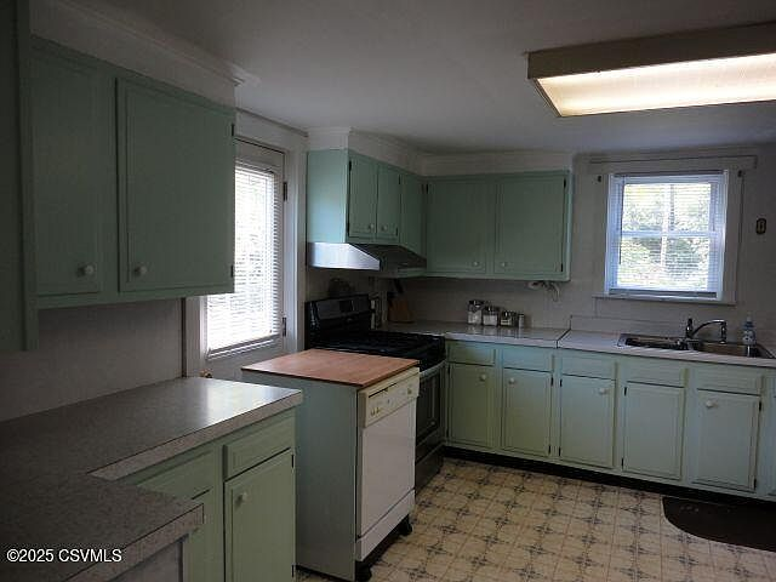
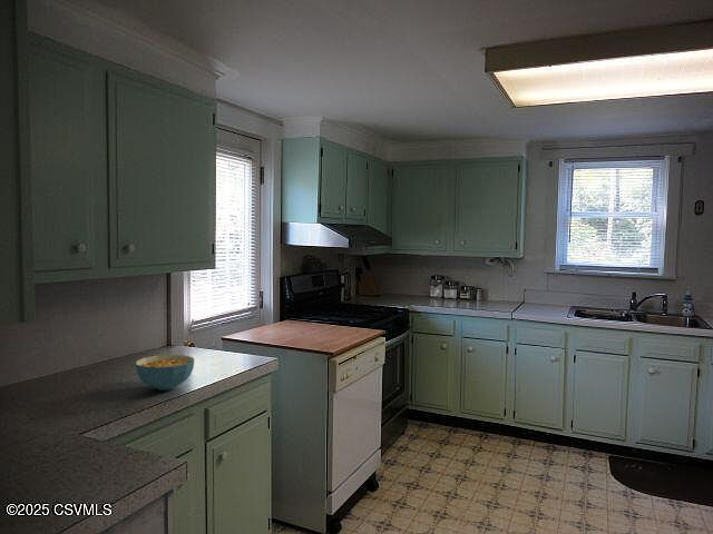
+ cereal bowl [135,354,195,392]
